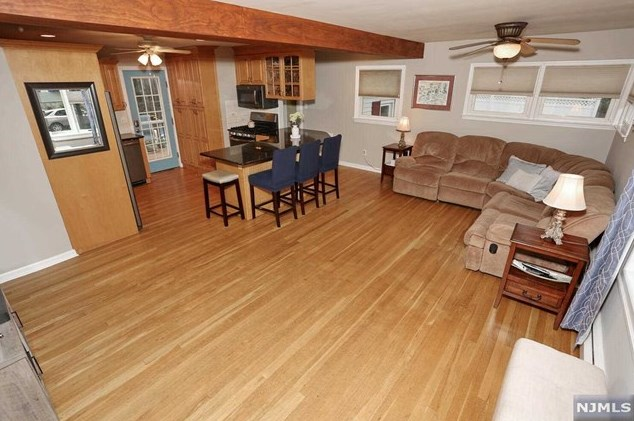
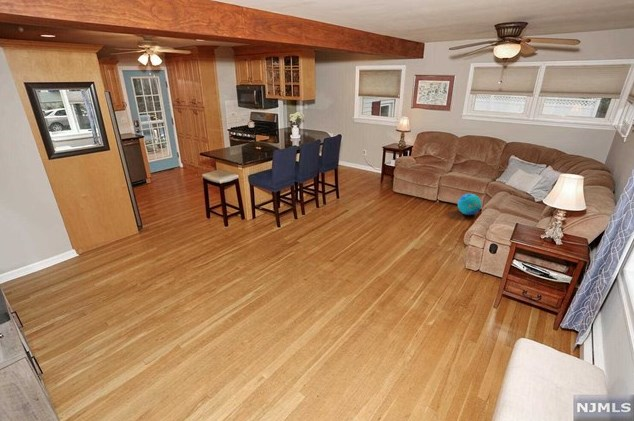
+ decorative ball [457,193,483,216]
